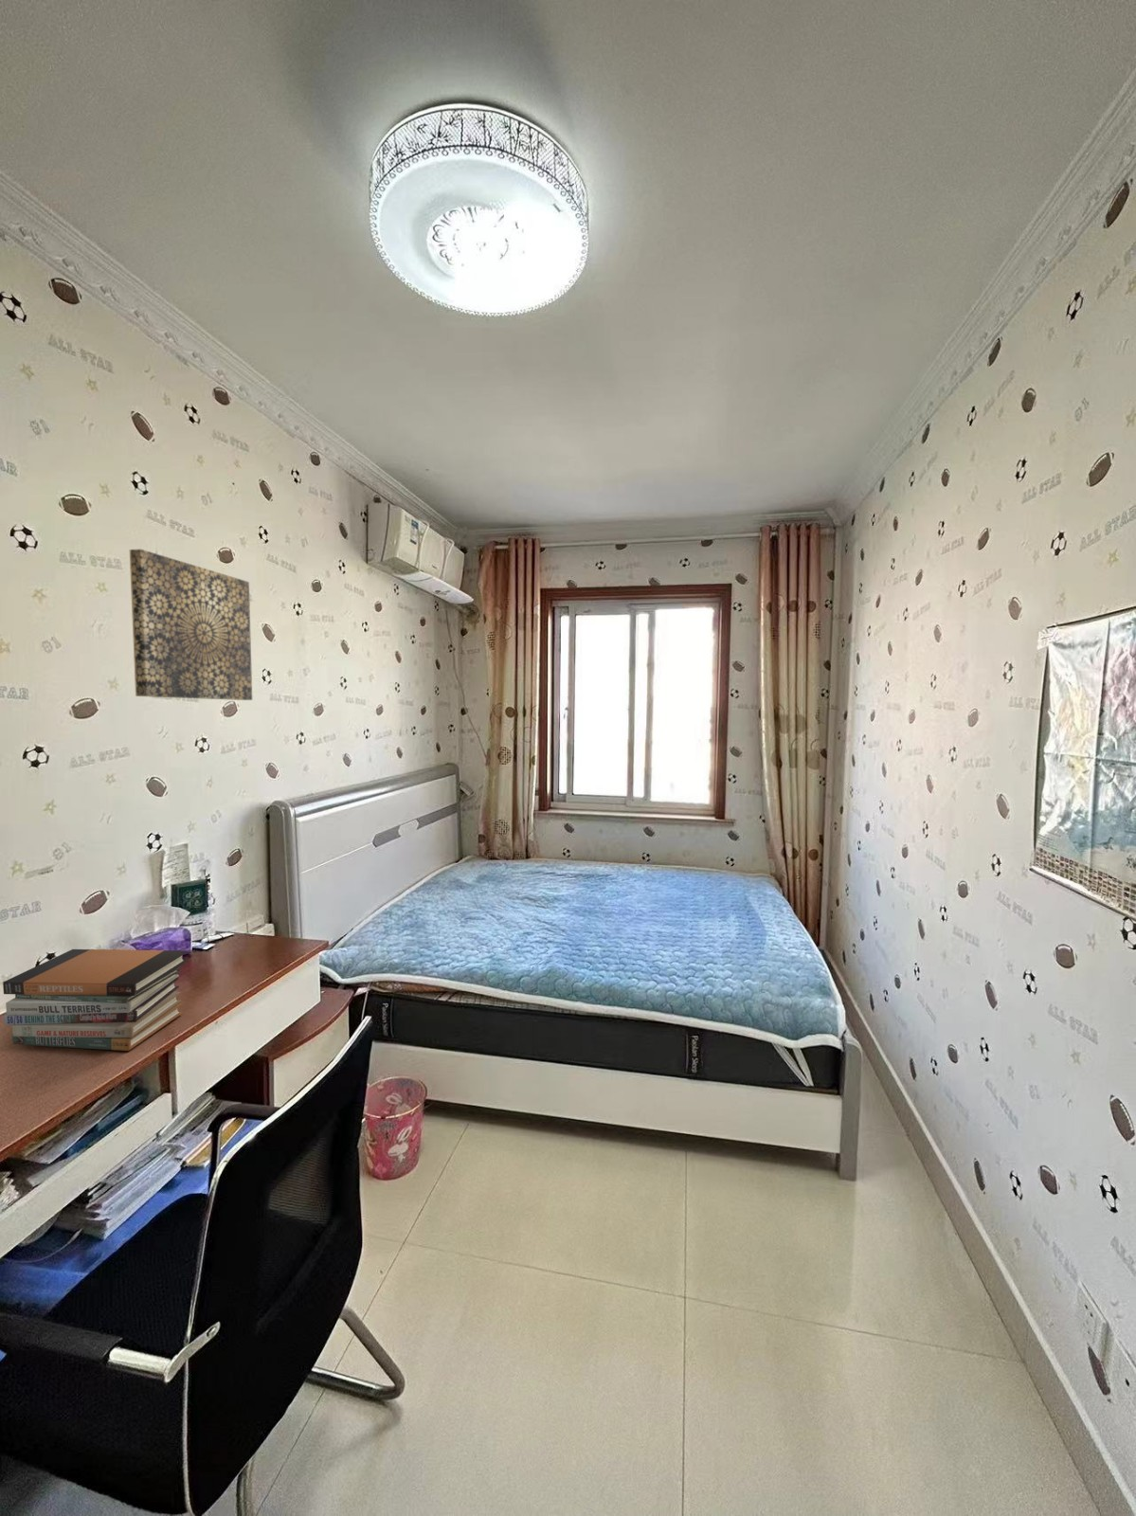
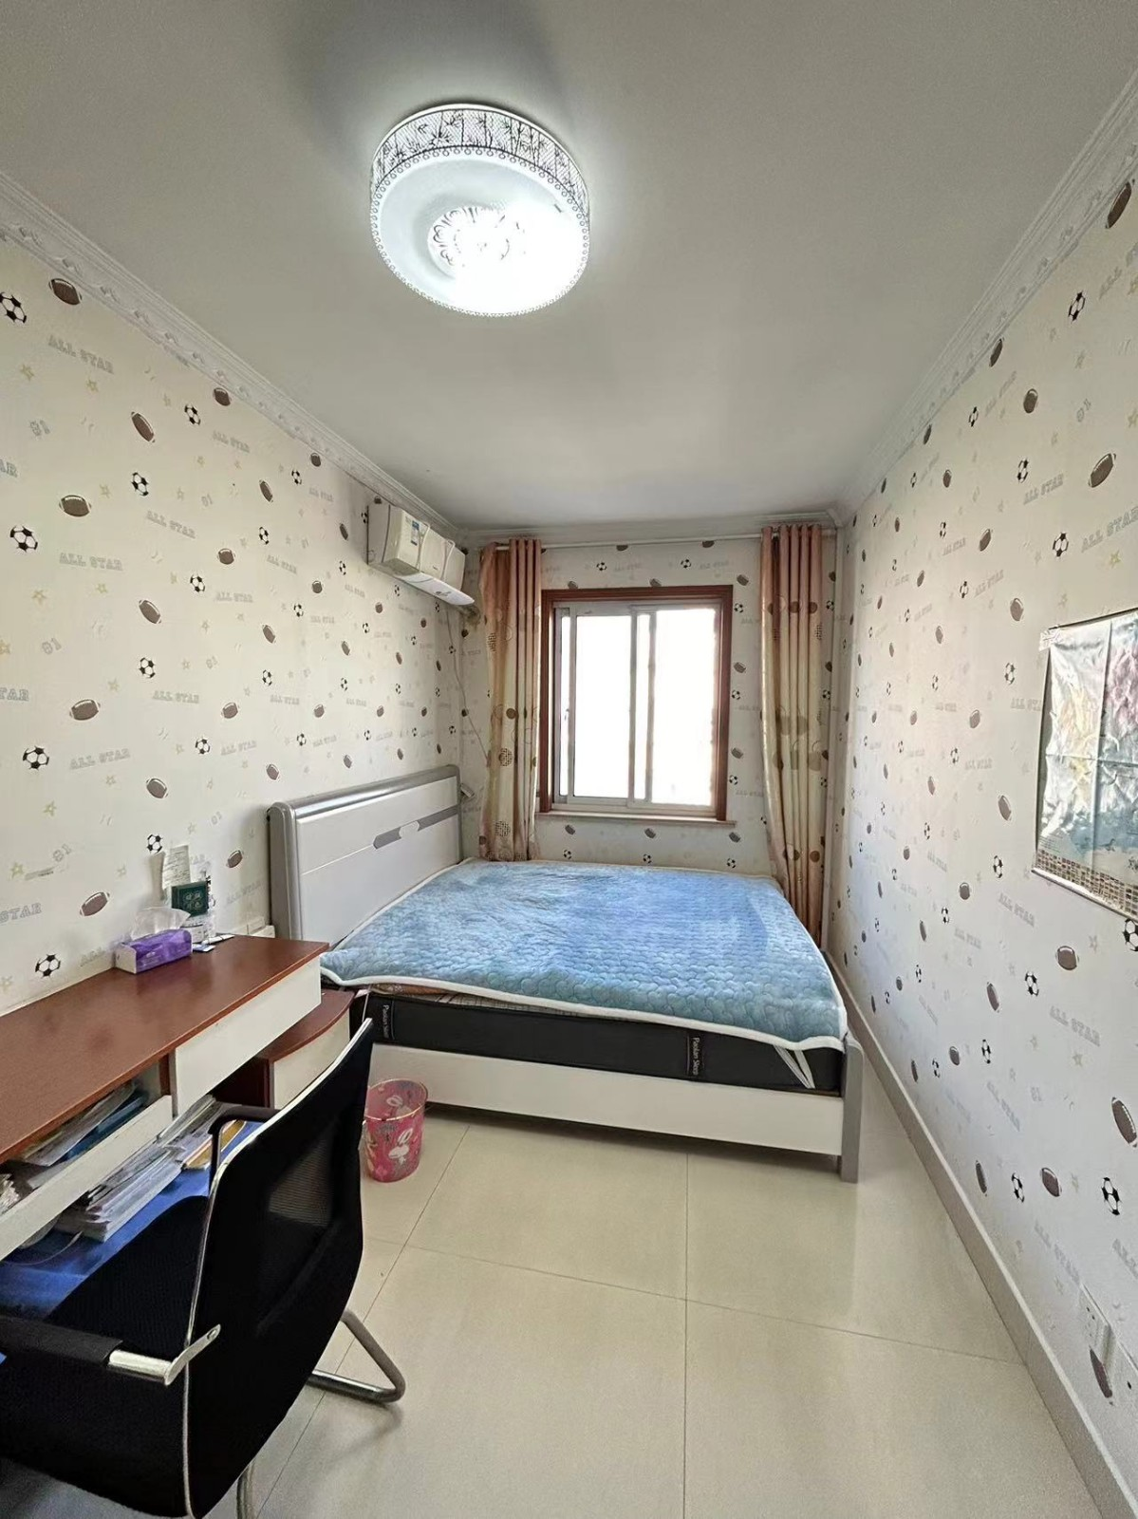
- book stack [2,948,189,1052]
- wall art [129,549,253,701]
